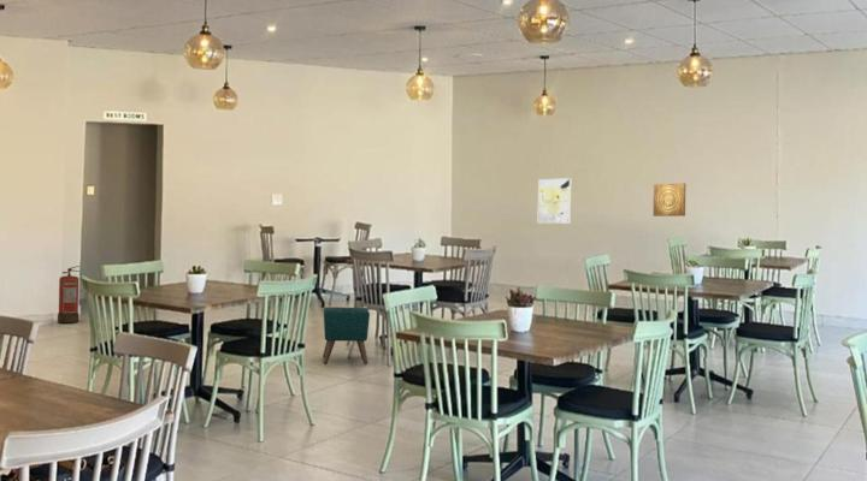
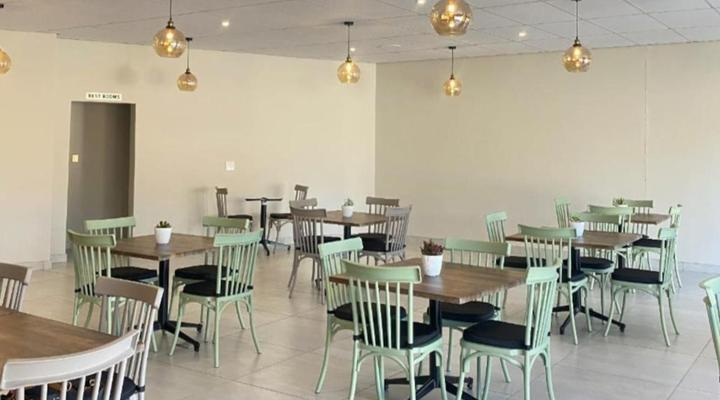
- ottoman [322,305,371,366]
- fire extinguisher [57,265,81,325]
- wall art [651,182,686,218]
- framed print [537,177,572,225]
